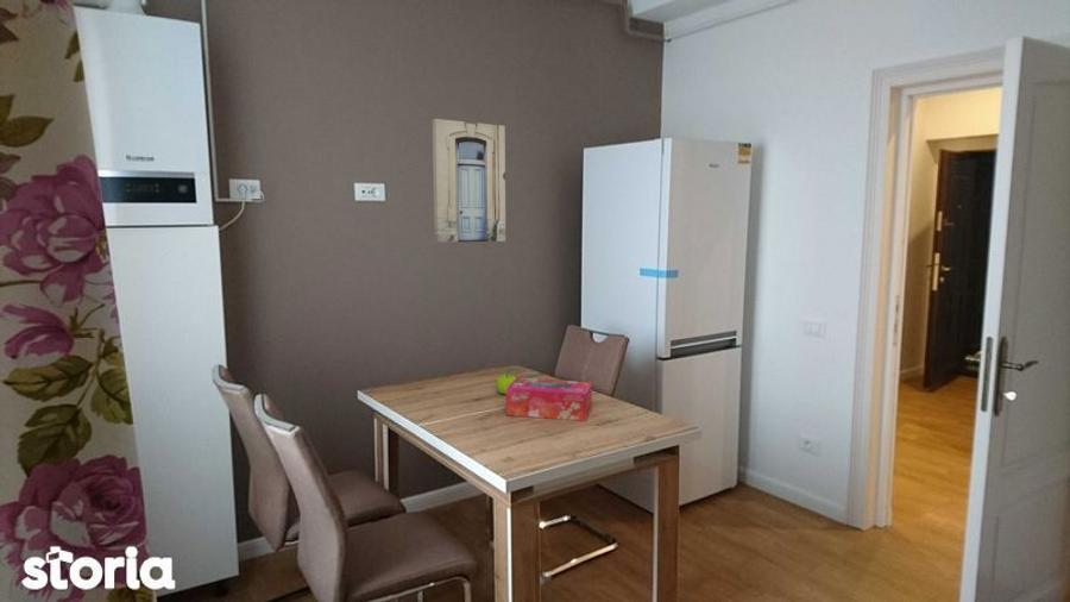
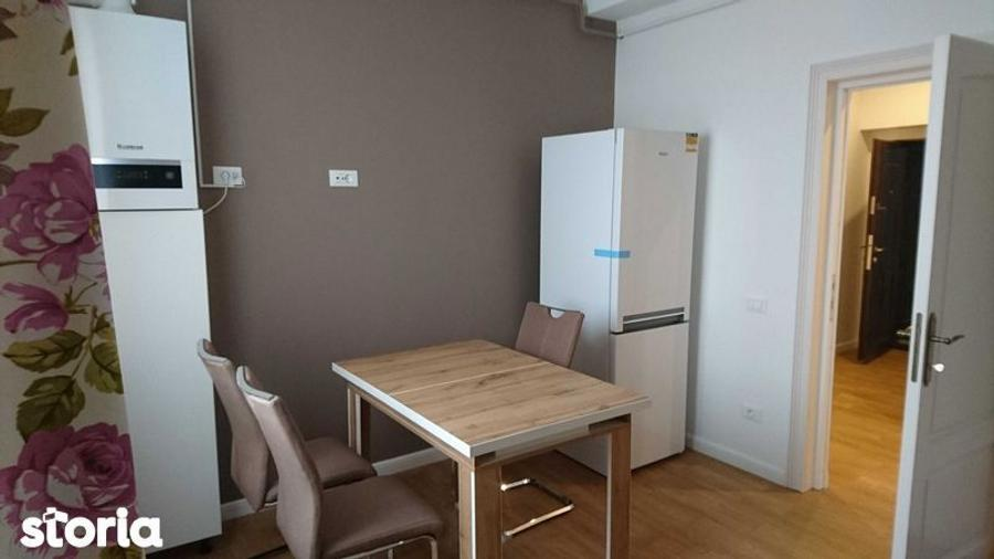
- wall art [432,118,506,244]
- tissue box [505,377,593,422]
- fruit [495,368,522,395]
